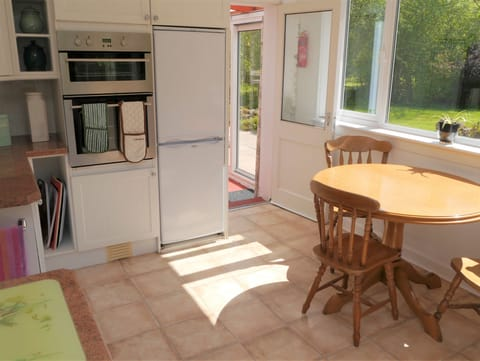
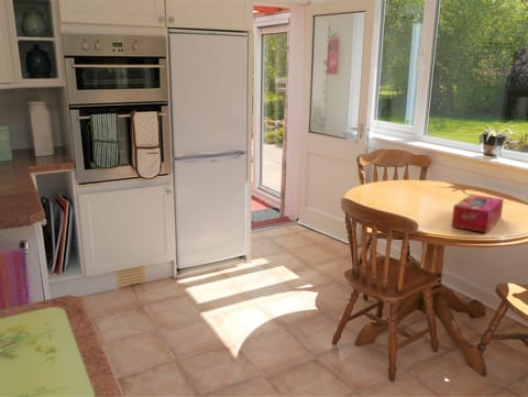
+ tissue box [450,194,505,234]
